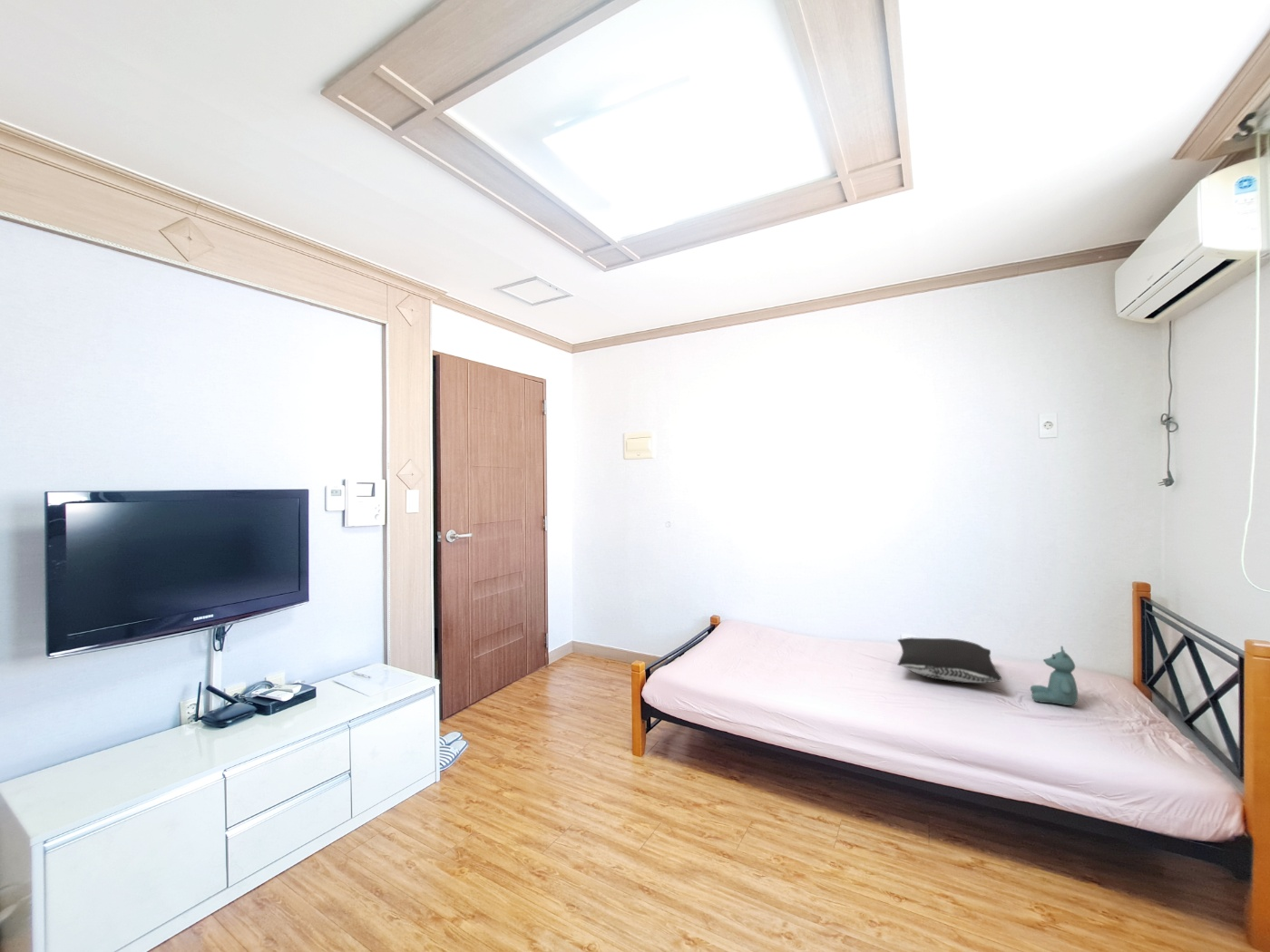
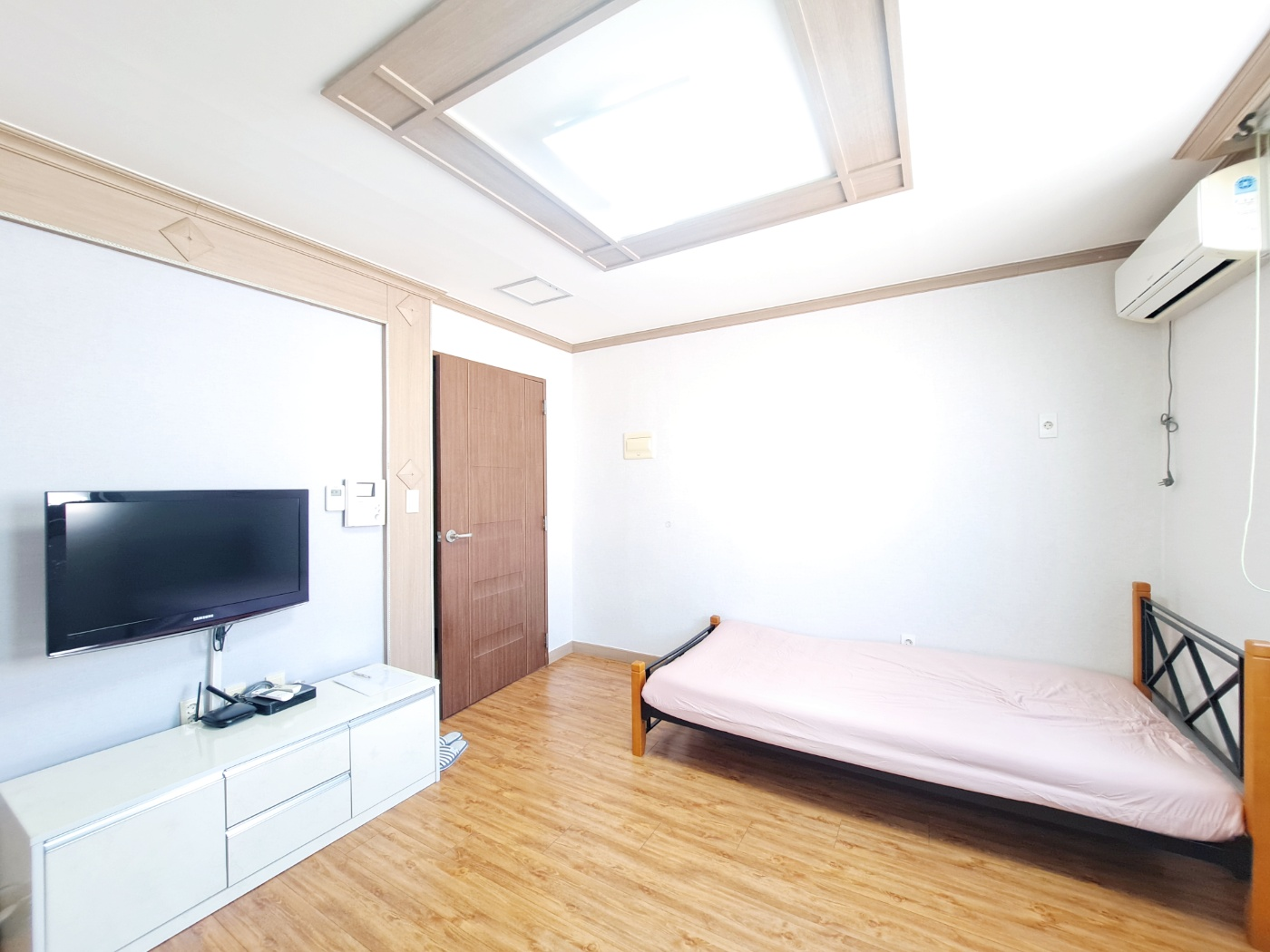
- pillow [896,636,1002,684]
- stuffed bear [1030,645,1079,706]
